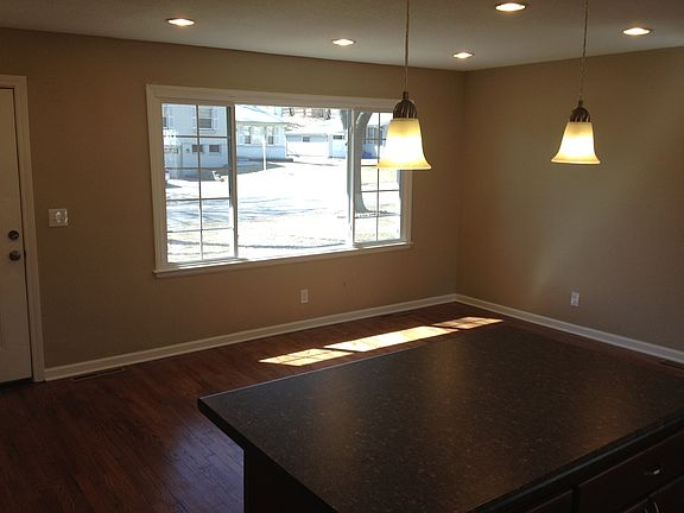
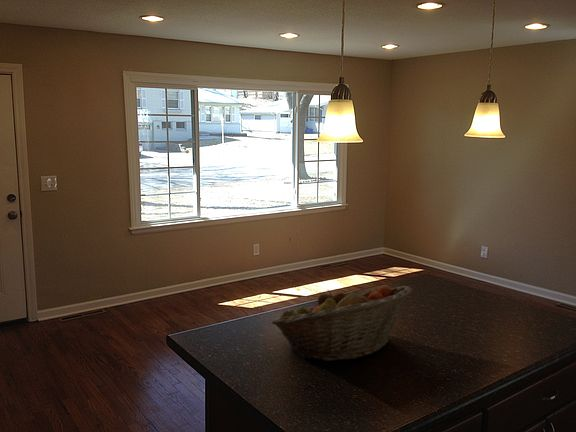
+ fruit basket [271,285,413,362]
